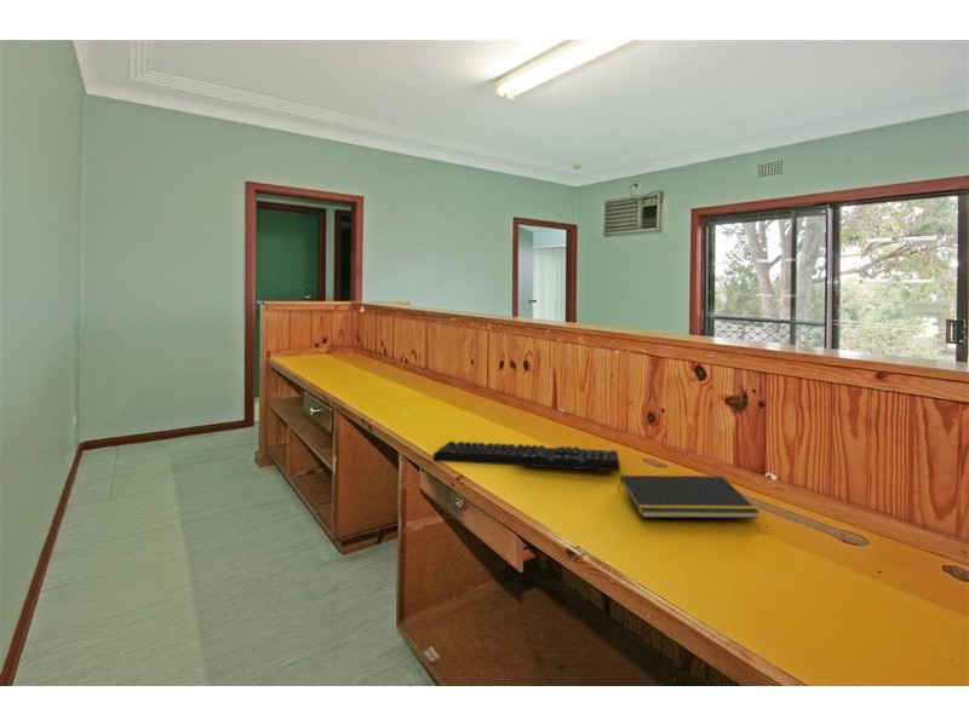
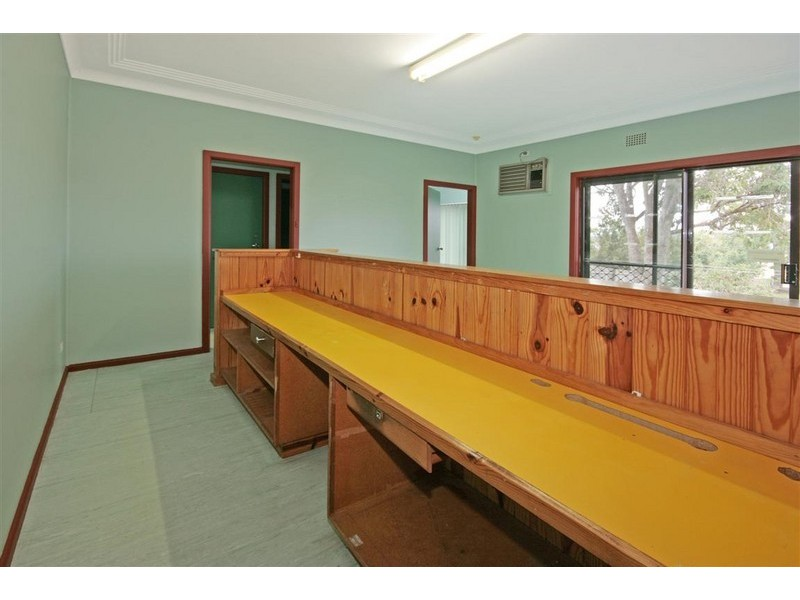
- notepad [618,474,761,519]
- keyboard [431,440,621,472]
